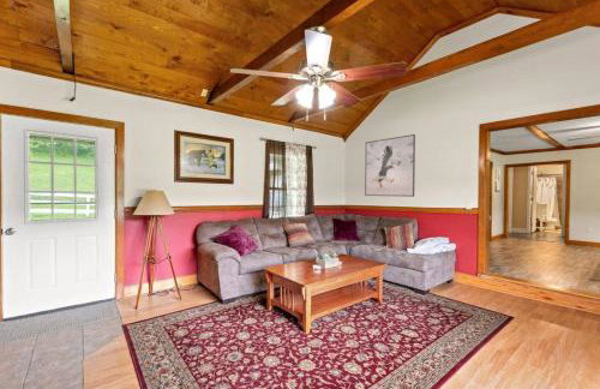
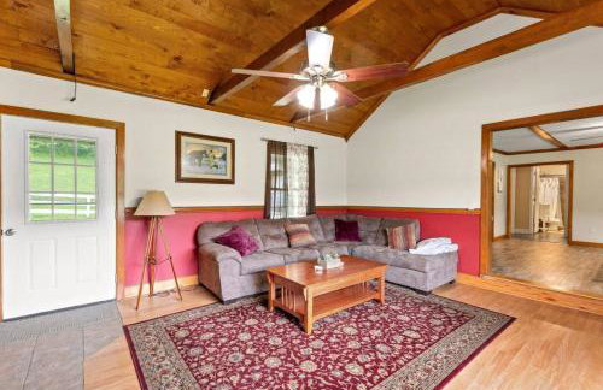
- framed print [364,133,416,198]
